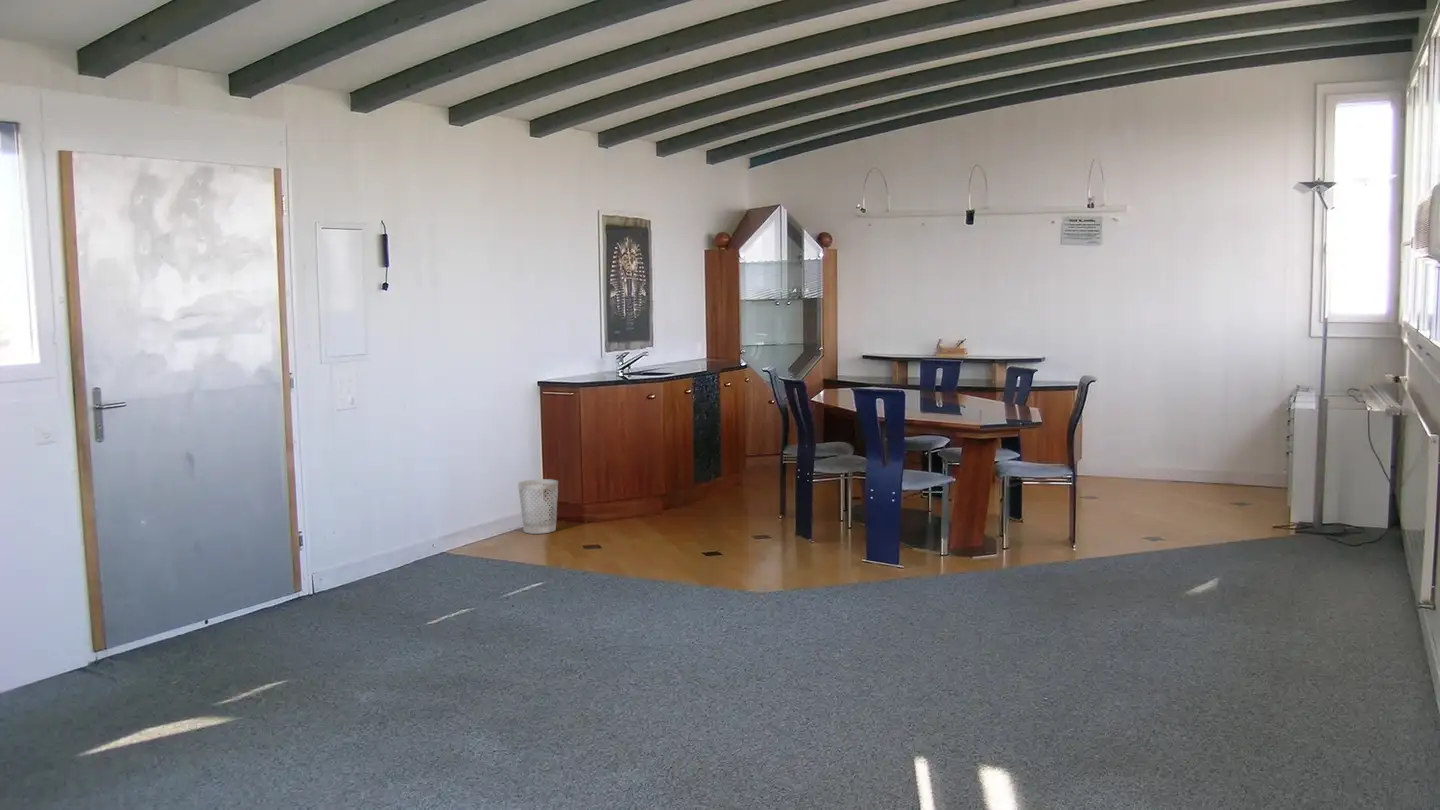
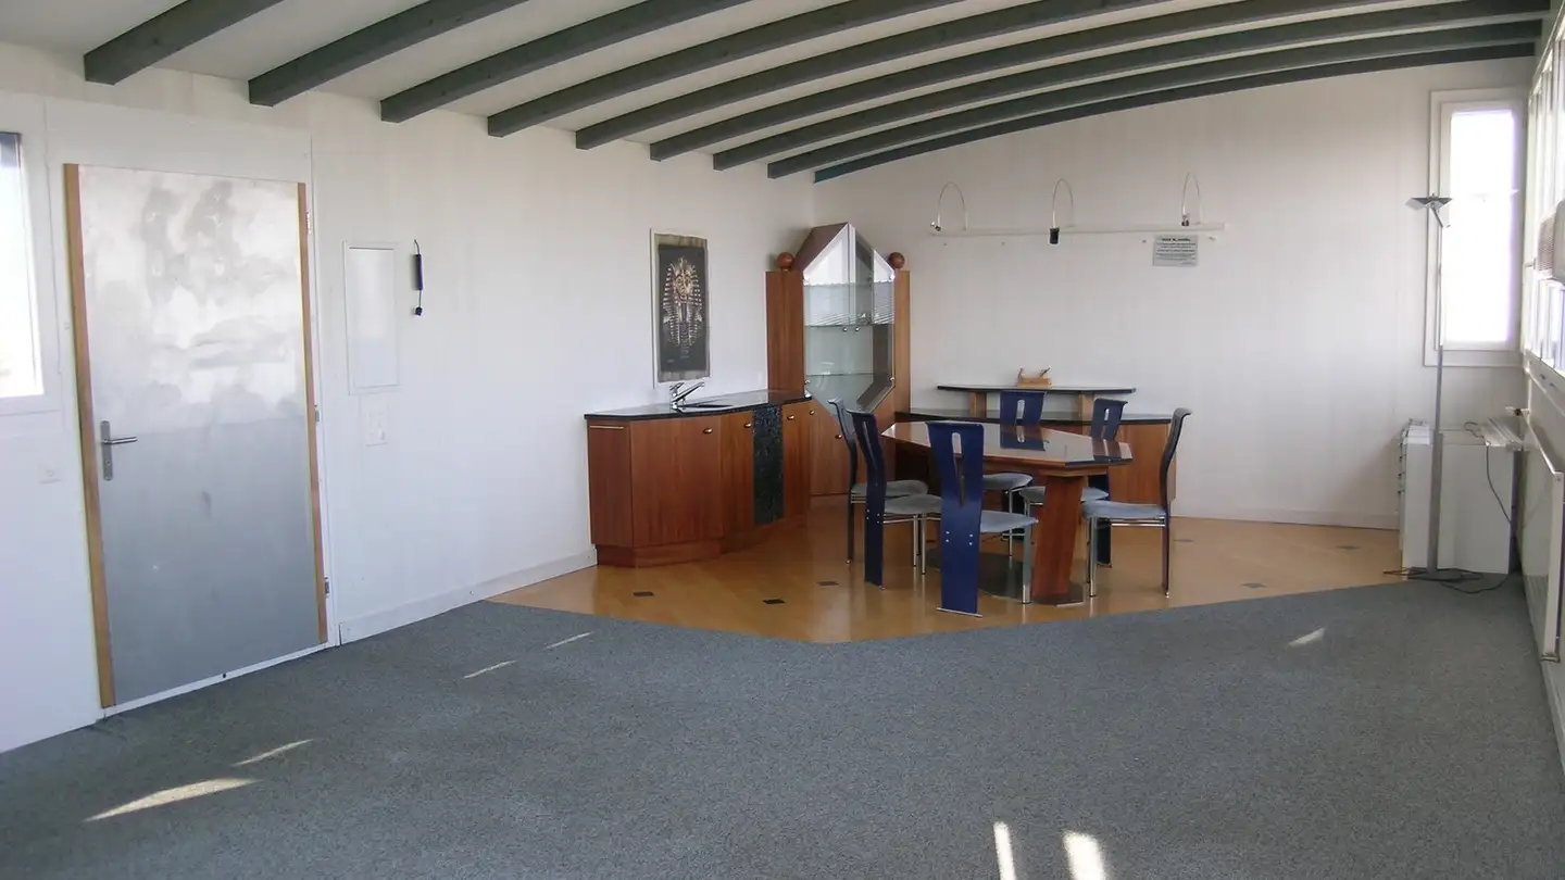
- wastebasket [517,478,559,535]
